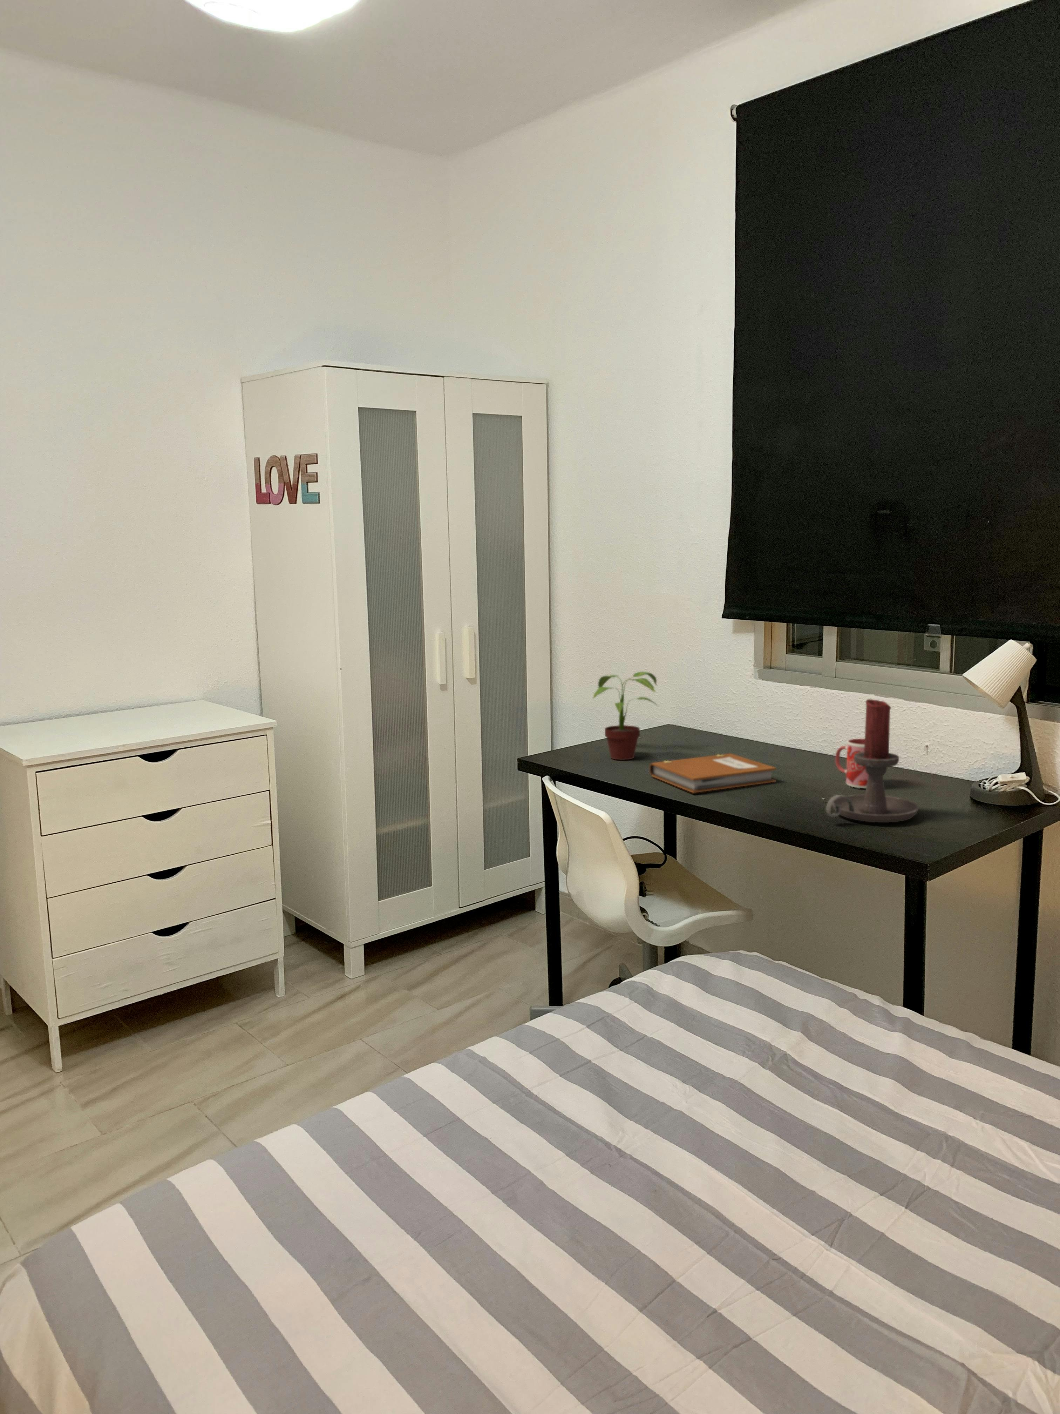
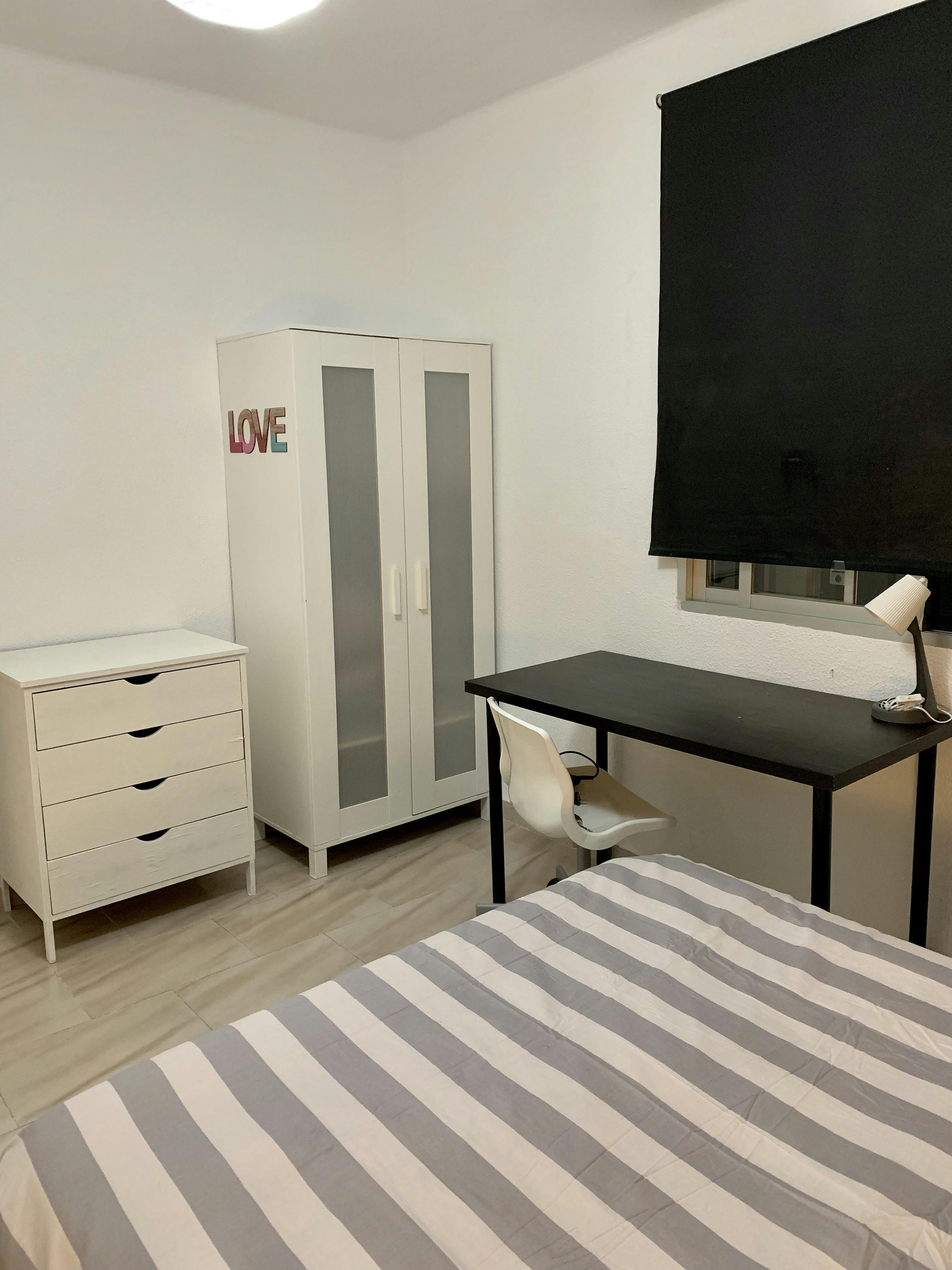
- potted plant [592,671,659,760]
- notebook [649,753,777,793]
- candle holder [825,699,919,823]
- mug [835,738,868,788]
